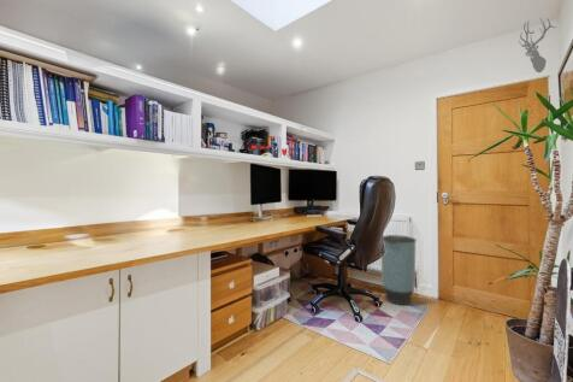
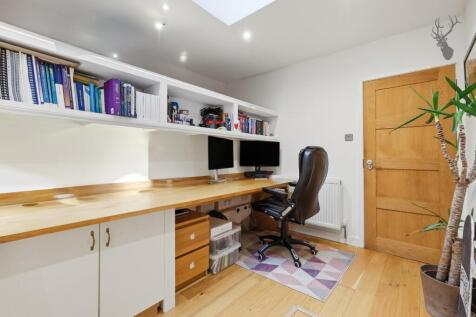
- trash can [380,234,418,306]
